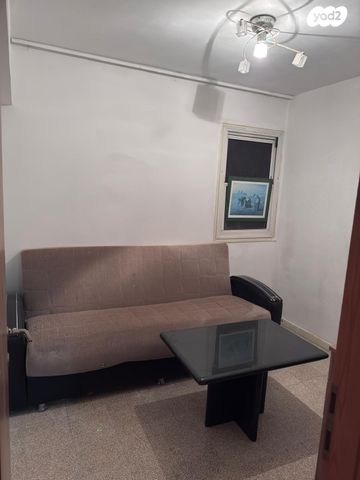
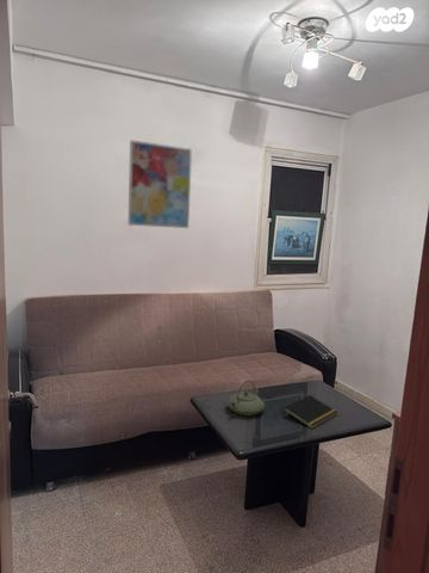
+ notepad [281,394,338,430]
+ wall art [128,138,193,229]
+ teapot [225,380,266,417]
